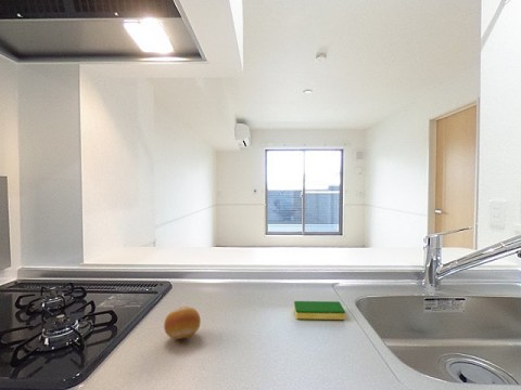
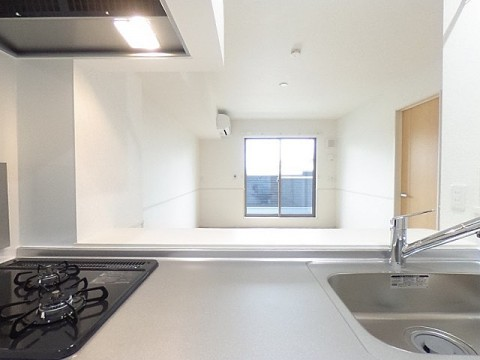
- dish sponge [293,300,346,321]
- fruit [163,306,202,340]
